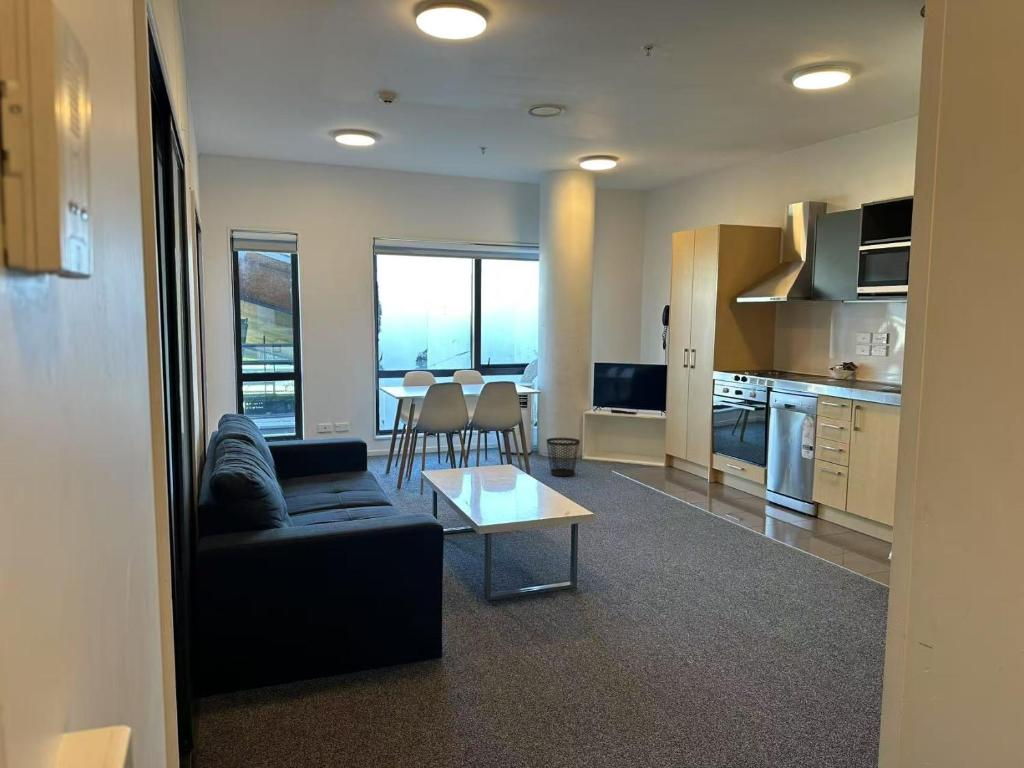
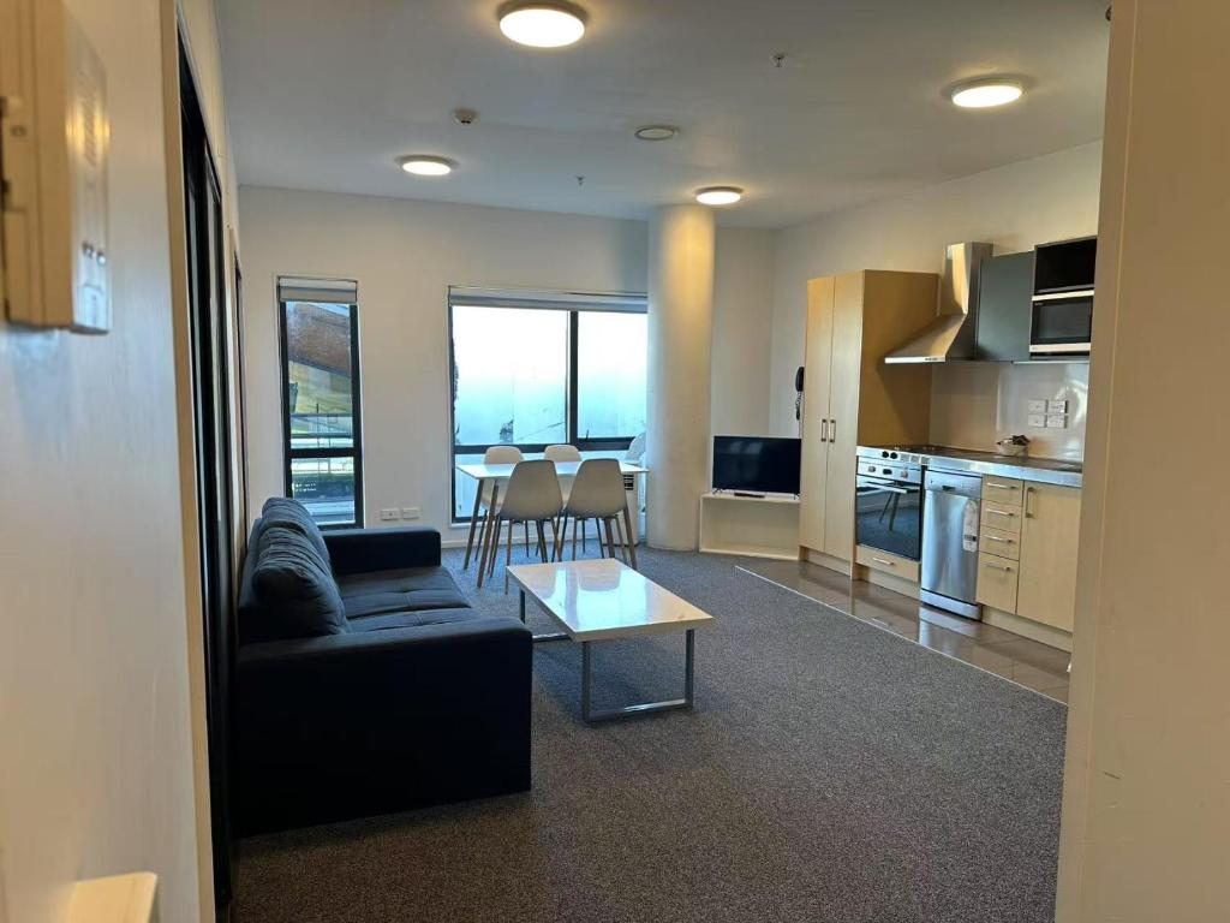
- wastebasket [545,437,581,477]
